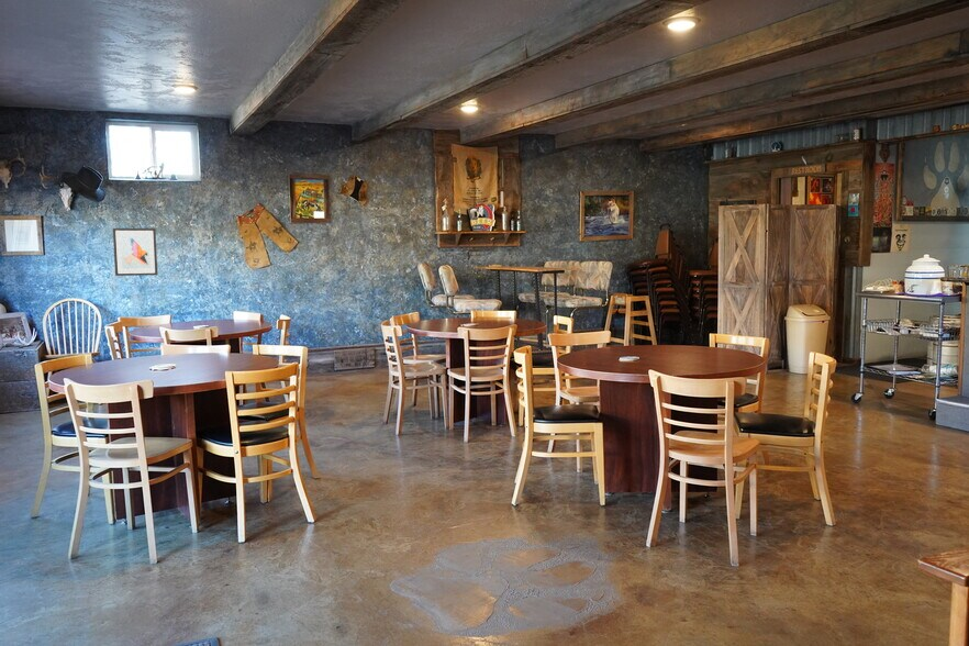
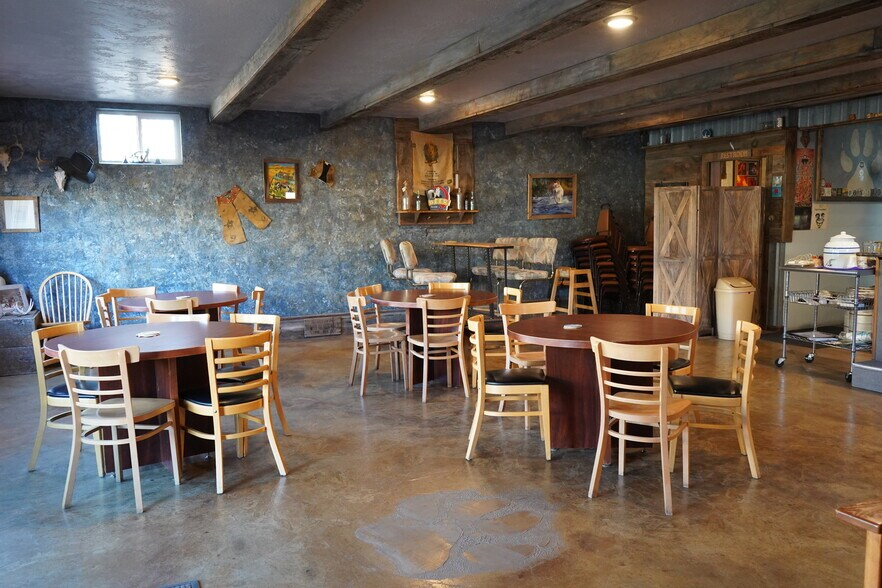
- wall art [112,227,158,277]
